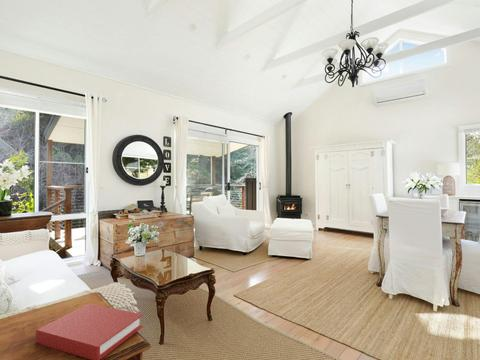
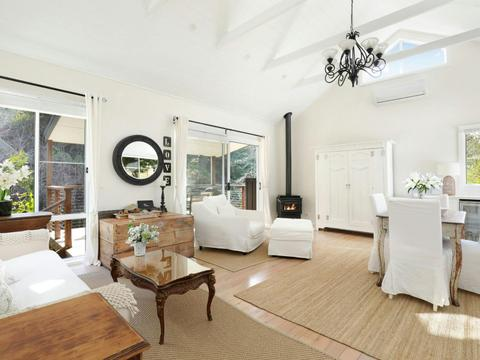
- book [35,303,144,360]
